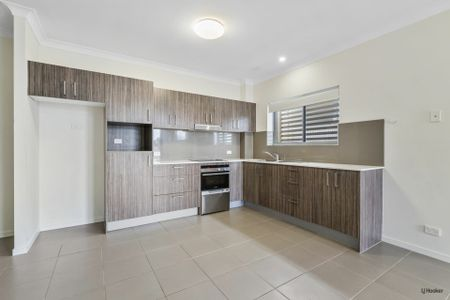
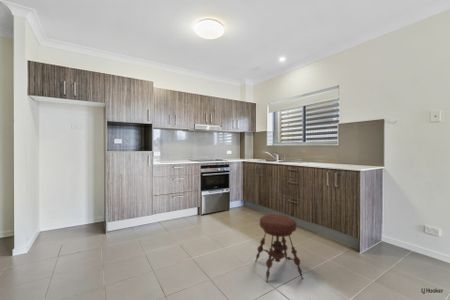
+ stool [254,213,304,283]
